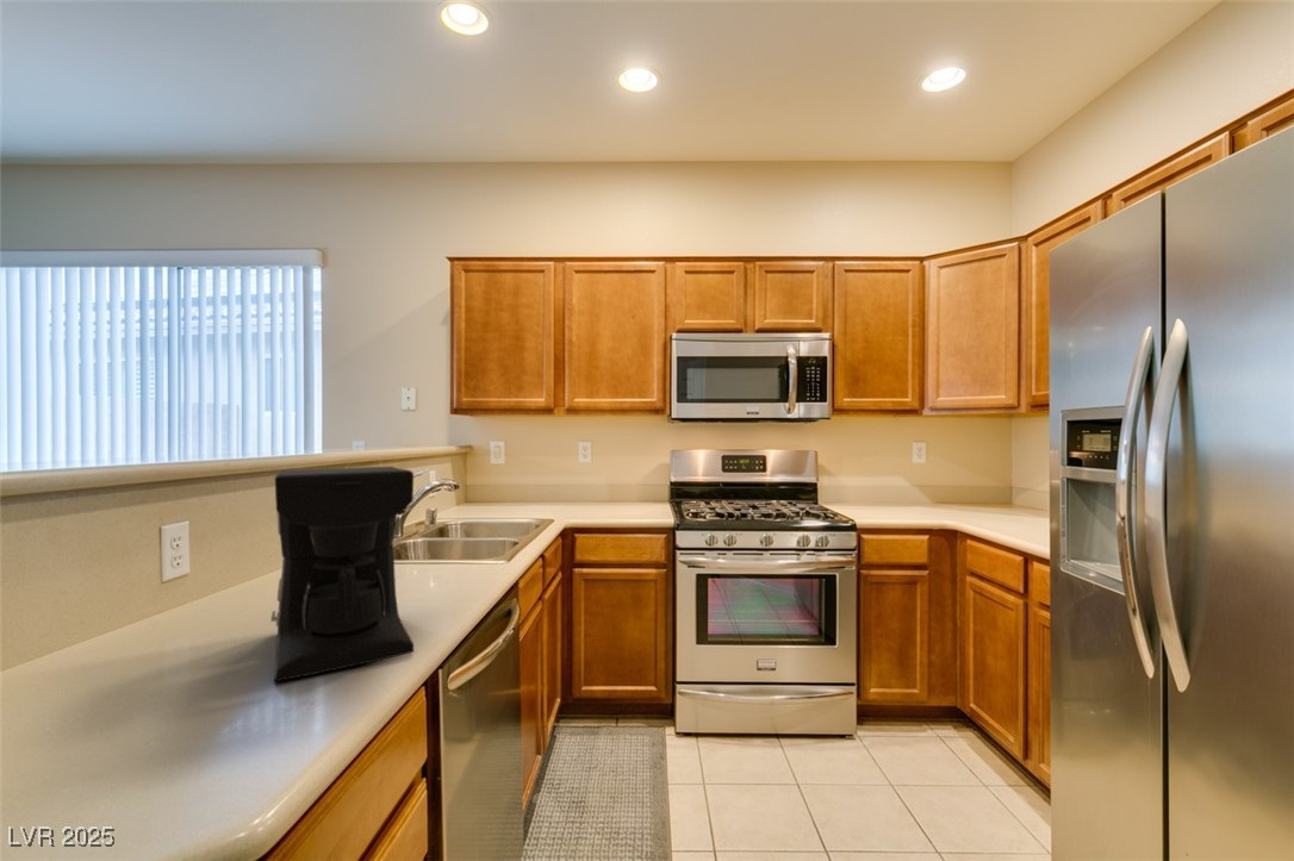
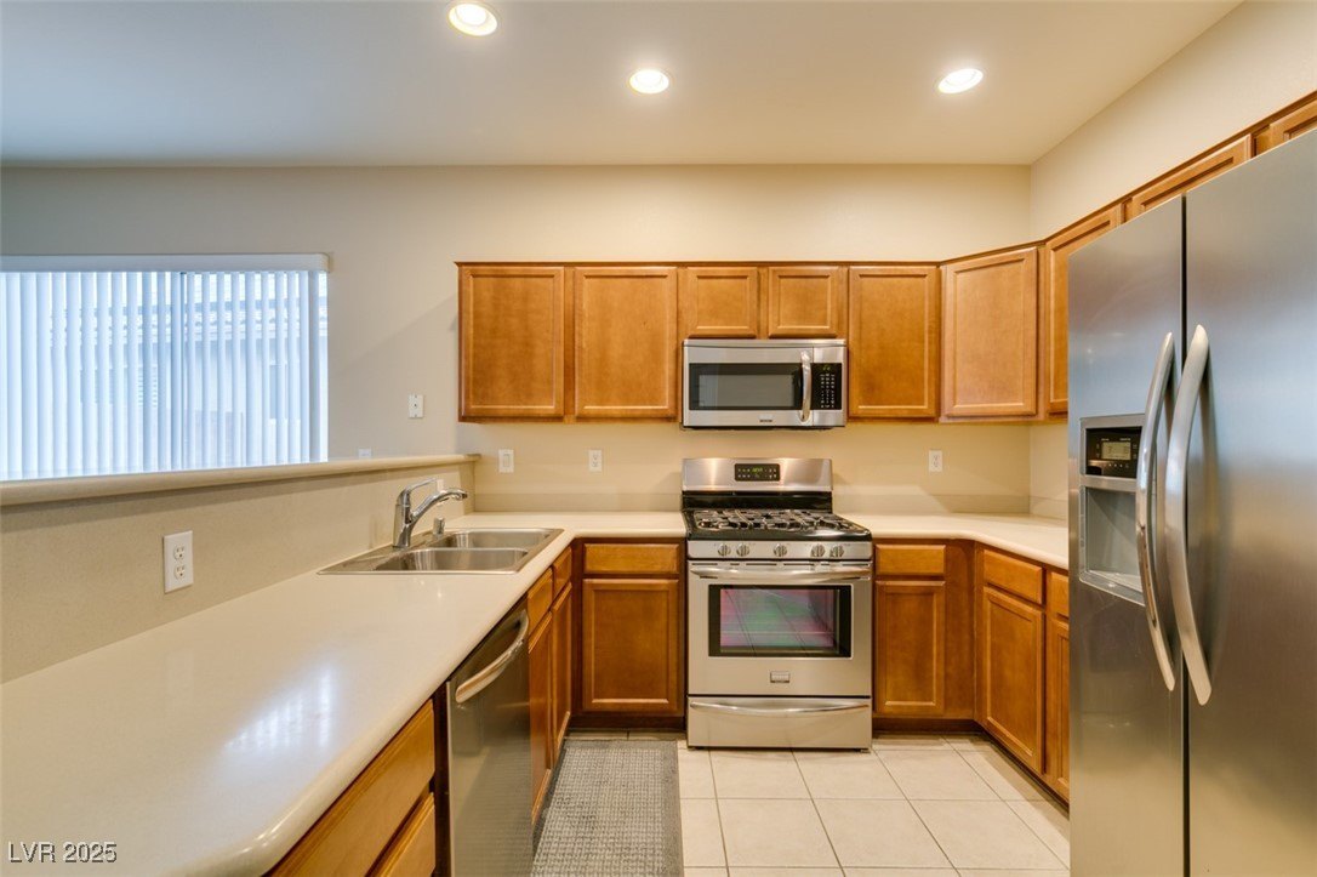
- coffee maker [269,466,415,682]
